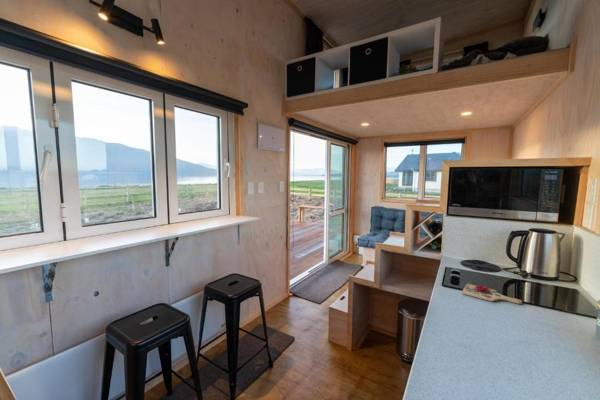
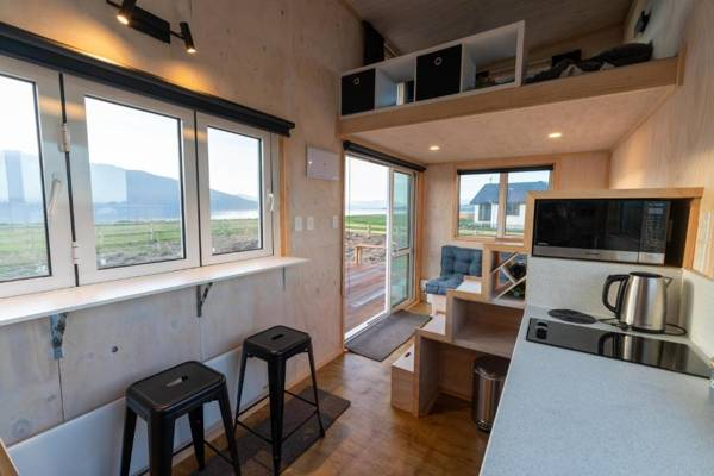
- cutting board [461,281,523,305]
